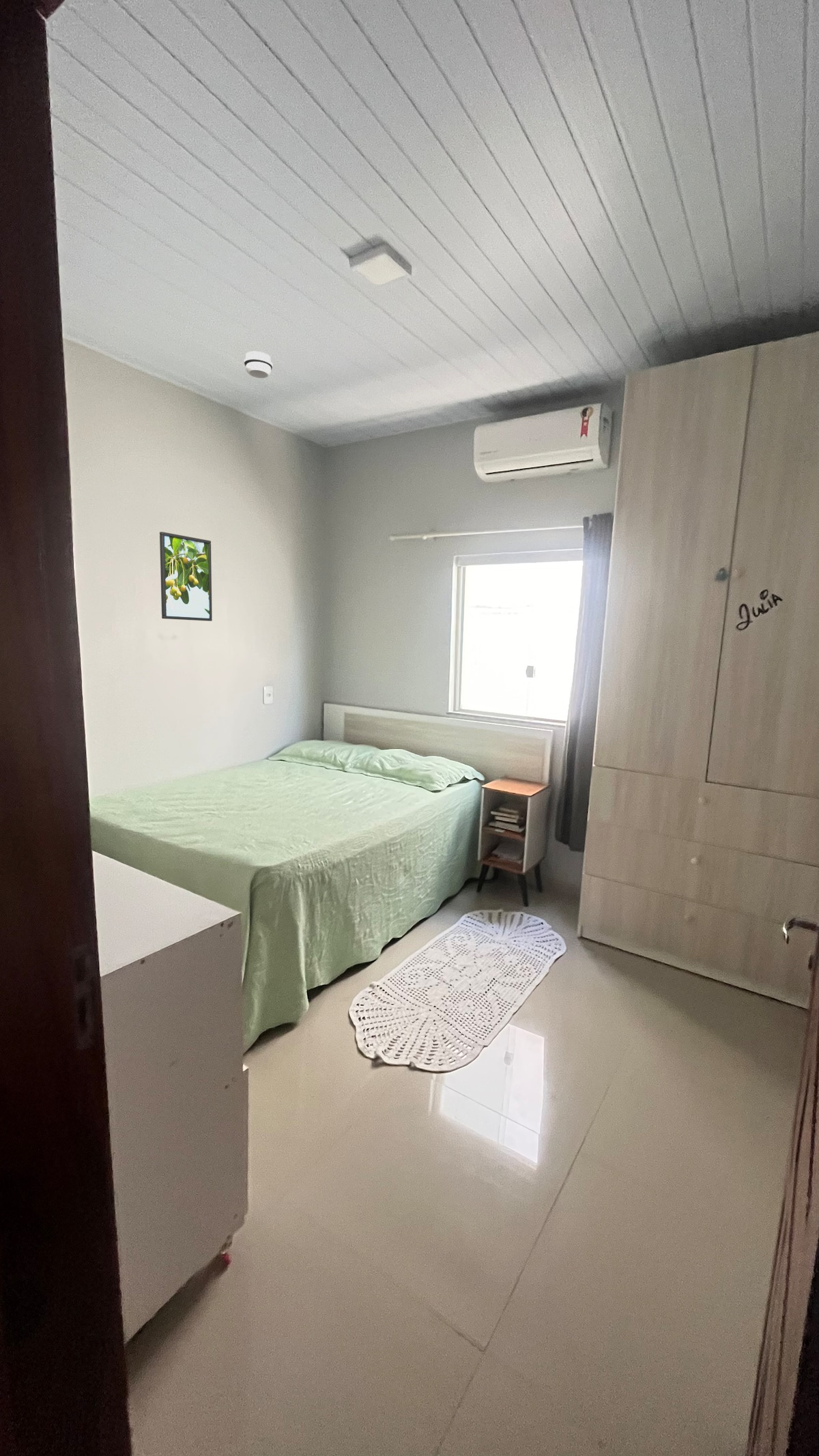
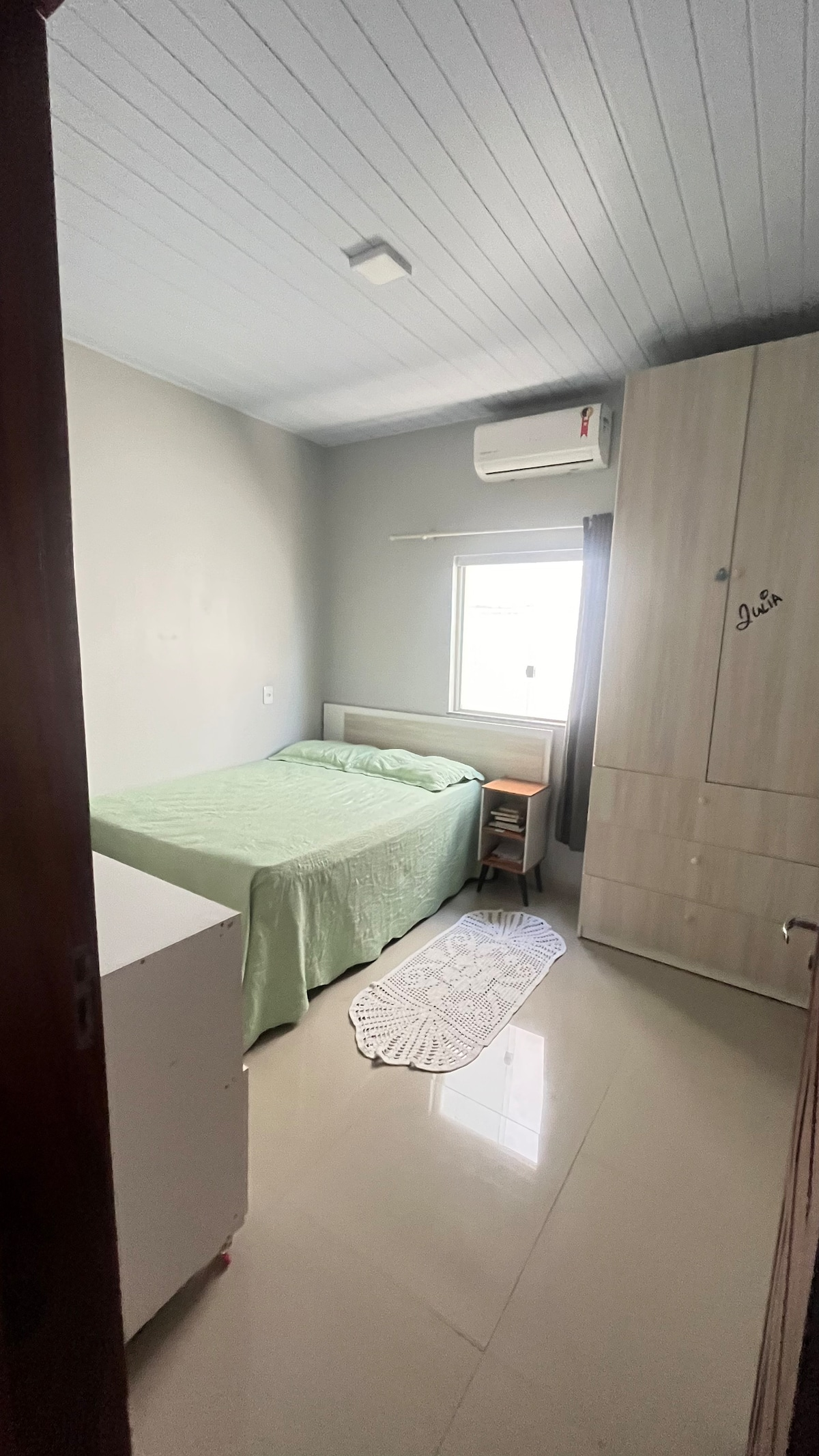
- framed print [159,531,213,622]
- smoke detector [244,351,273,379]
